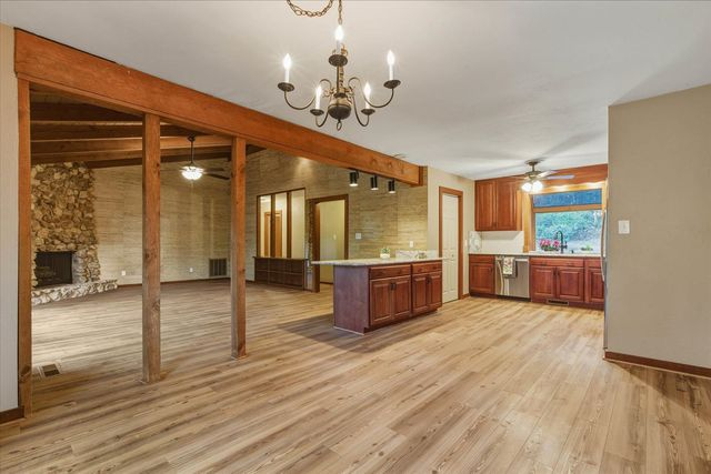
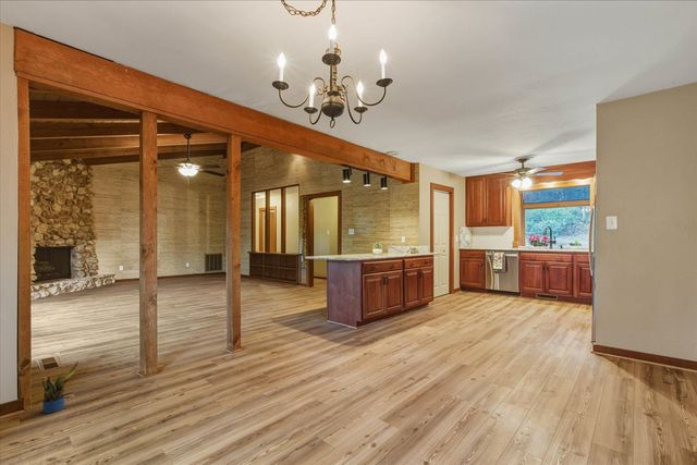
+ potted plant [40,360,80,415]
